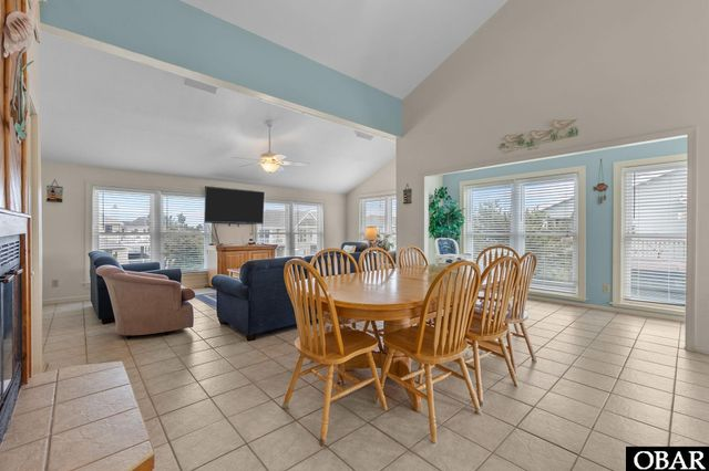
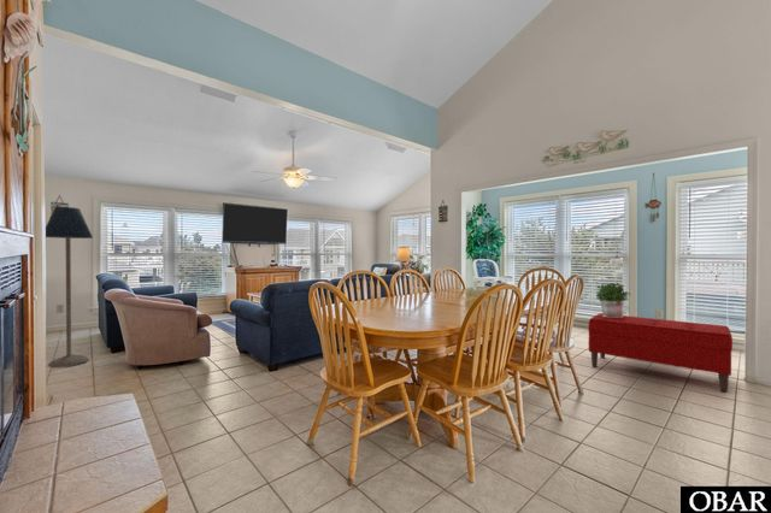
+ potted plant [595,282,631,318]
+ bench [587,312,734,394]
+ floor lamp [45,206,94,368]
